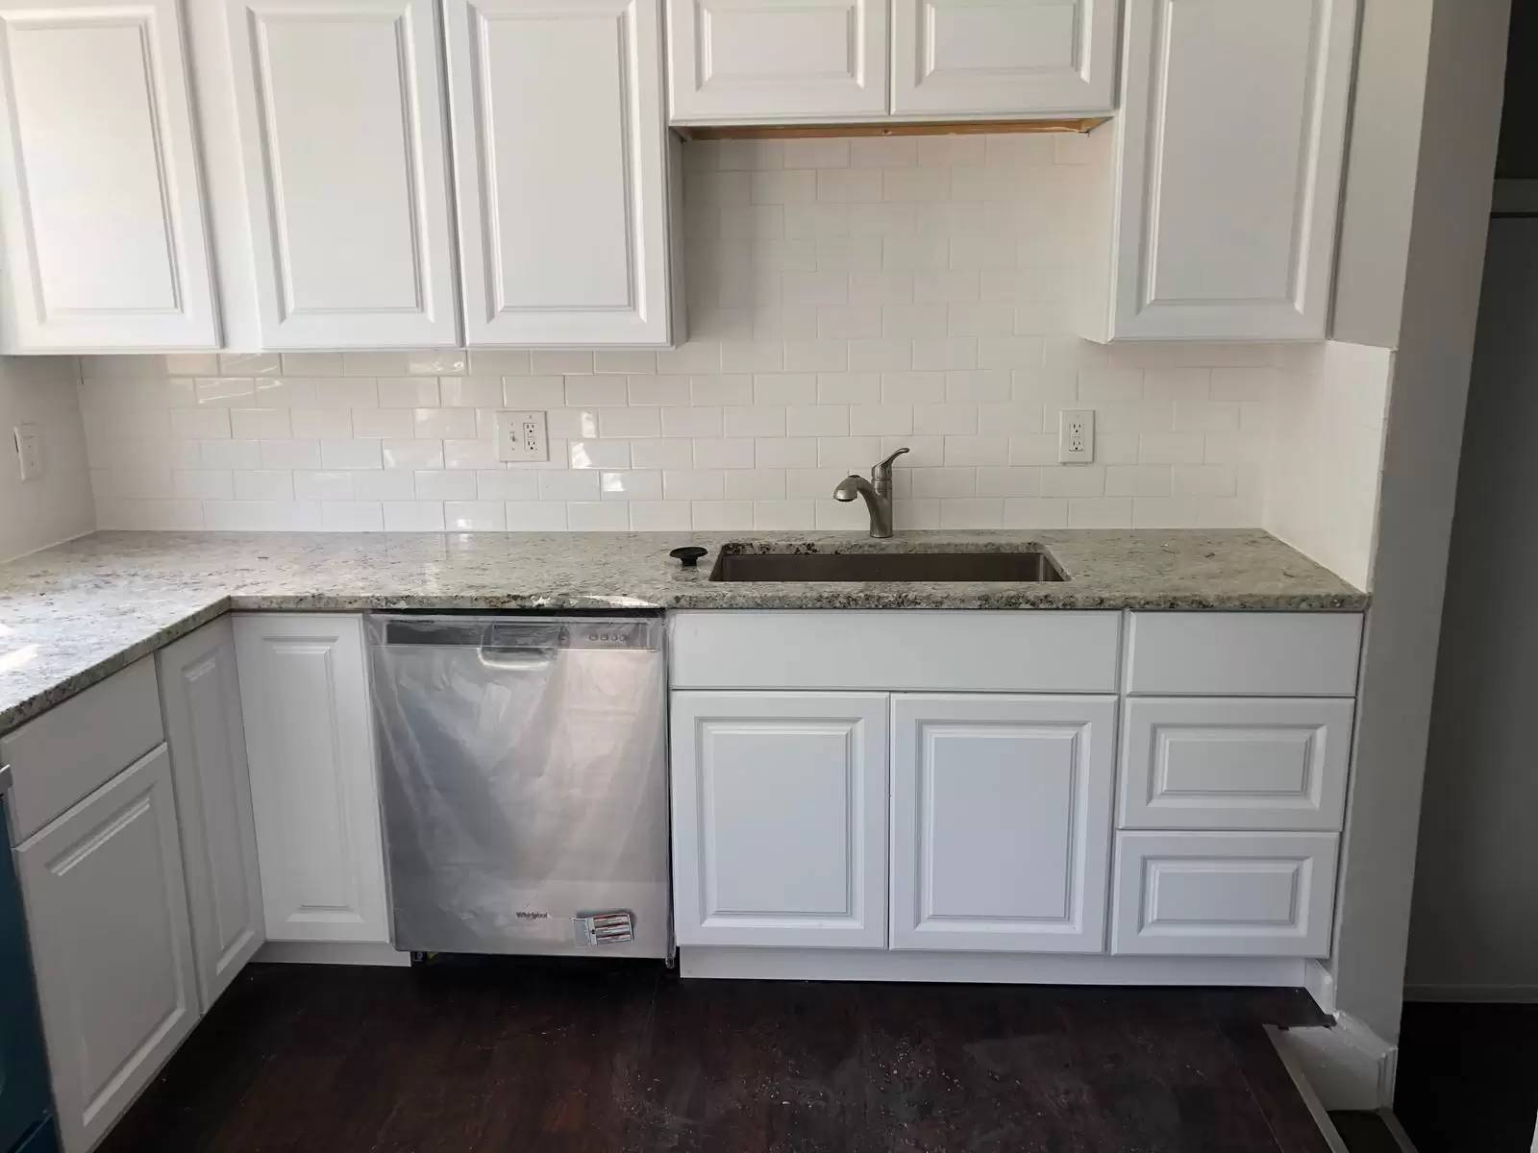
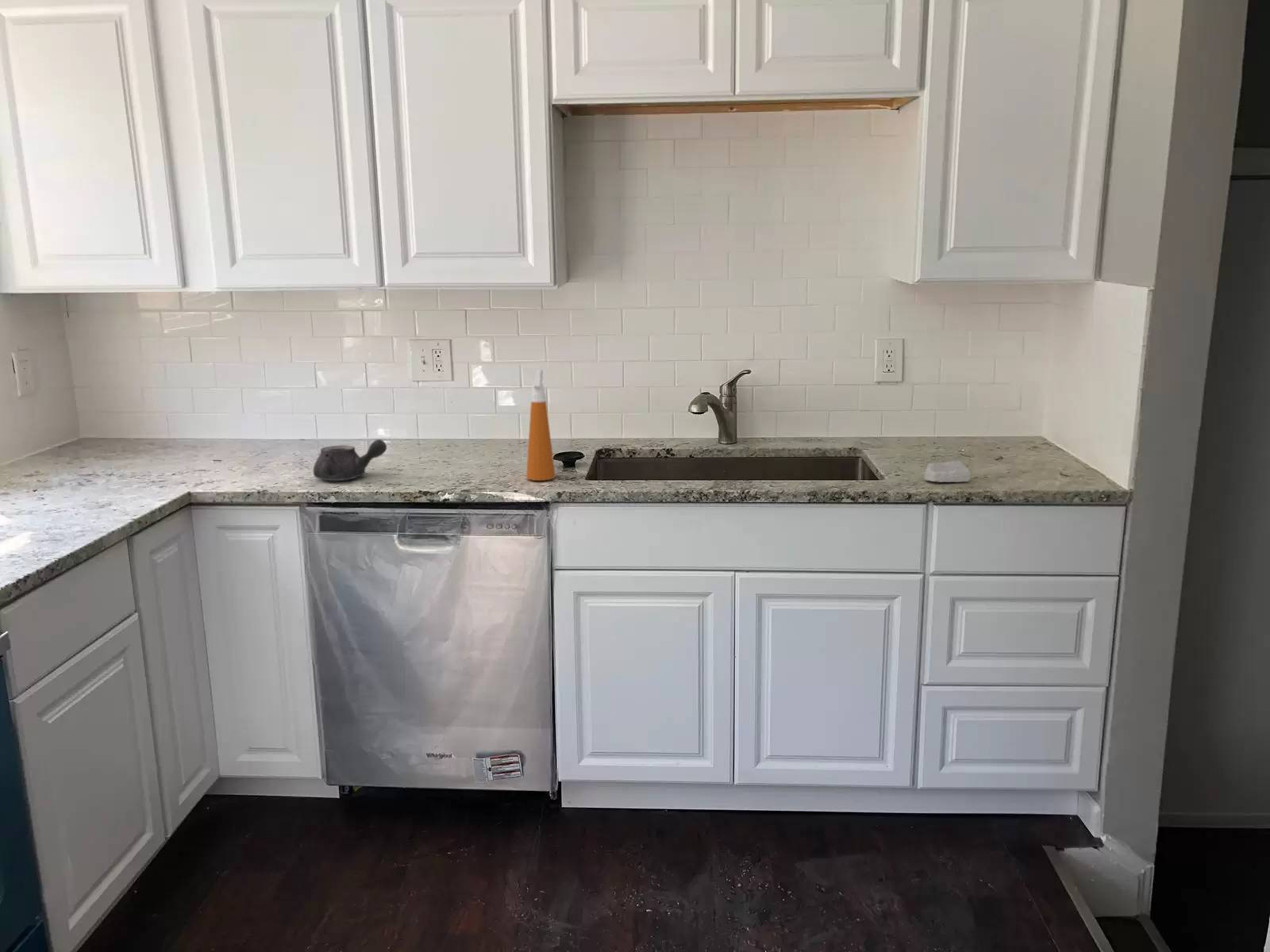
+ spray bottle [525,367,556,482]
+ soap bar [924,460,972,483]
+ teapot [313,439,387,482]
